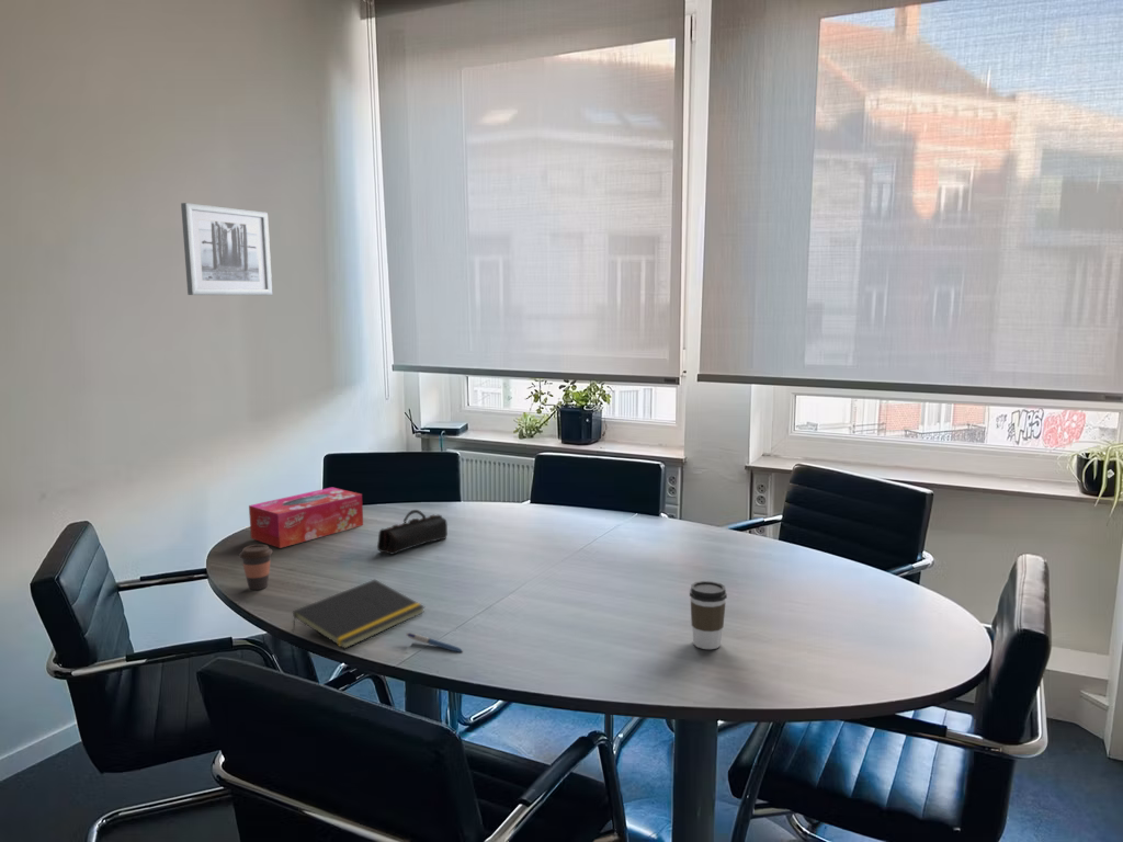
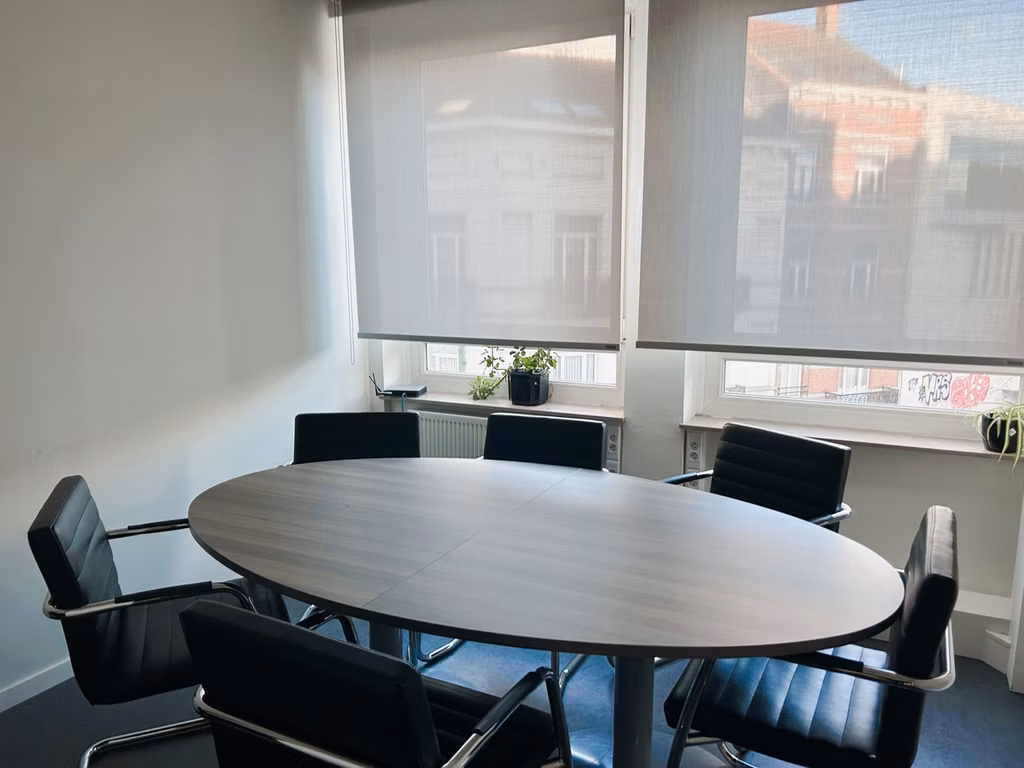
- coffee cup [238,544,274,591]
- tissue box [248,487,364,549]
- pen [405,632,464,653]
- notepad [291,579,426,650]
- wall art [180,202,273,296]
- coffee cup [689,580,728,650]
- pencil case [376,509,449,555]
